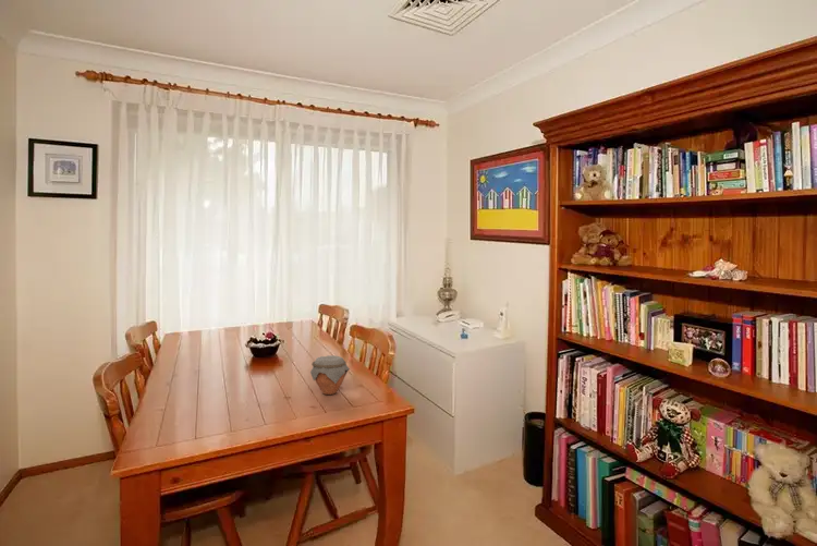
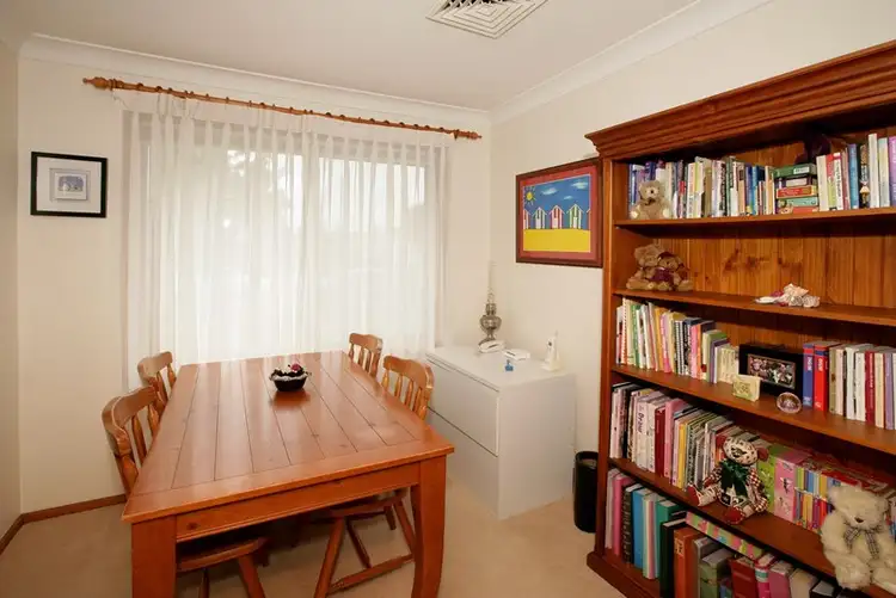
- jar [309,354,351,396]
